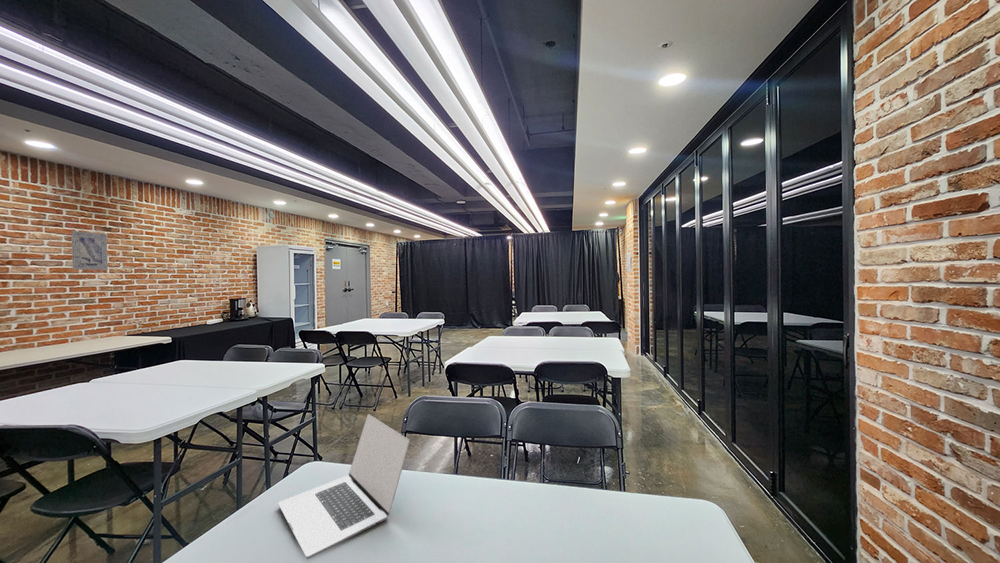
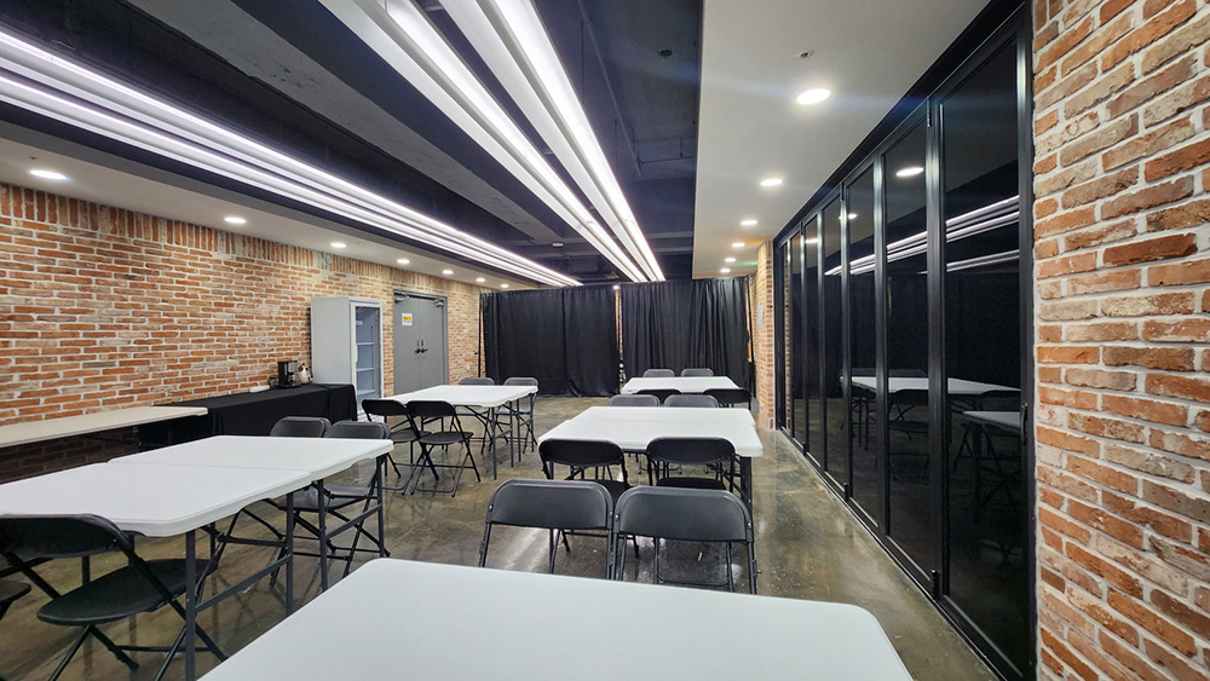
- laptop [277,413,411,560]
- wall art [71,230,109,271]
